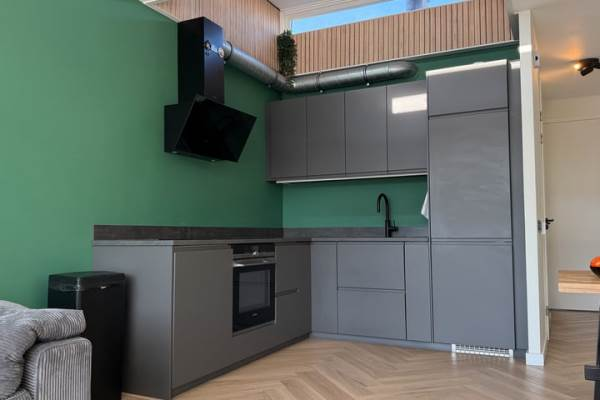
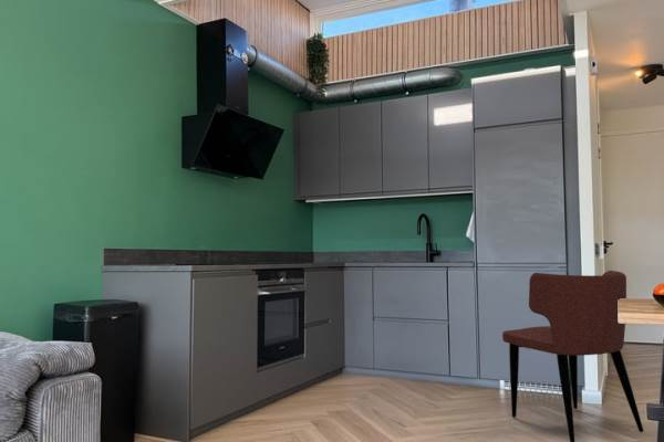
+ dining chair [501,270,644,442]
